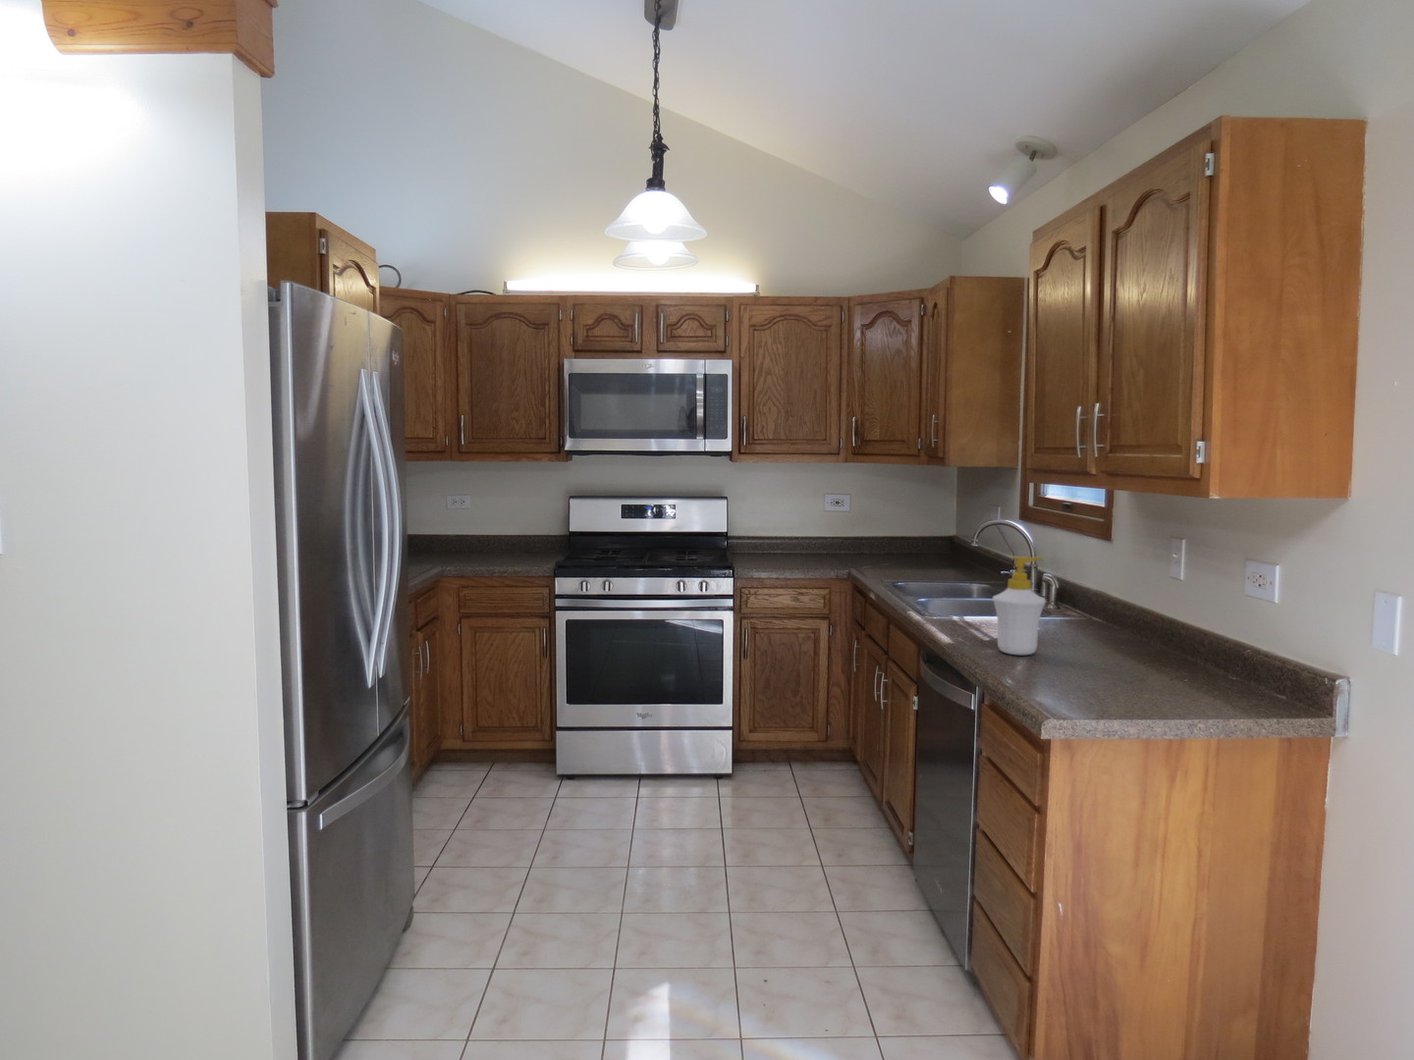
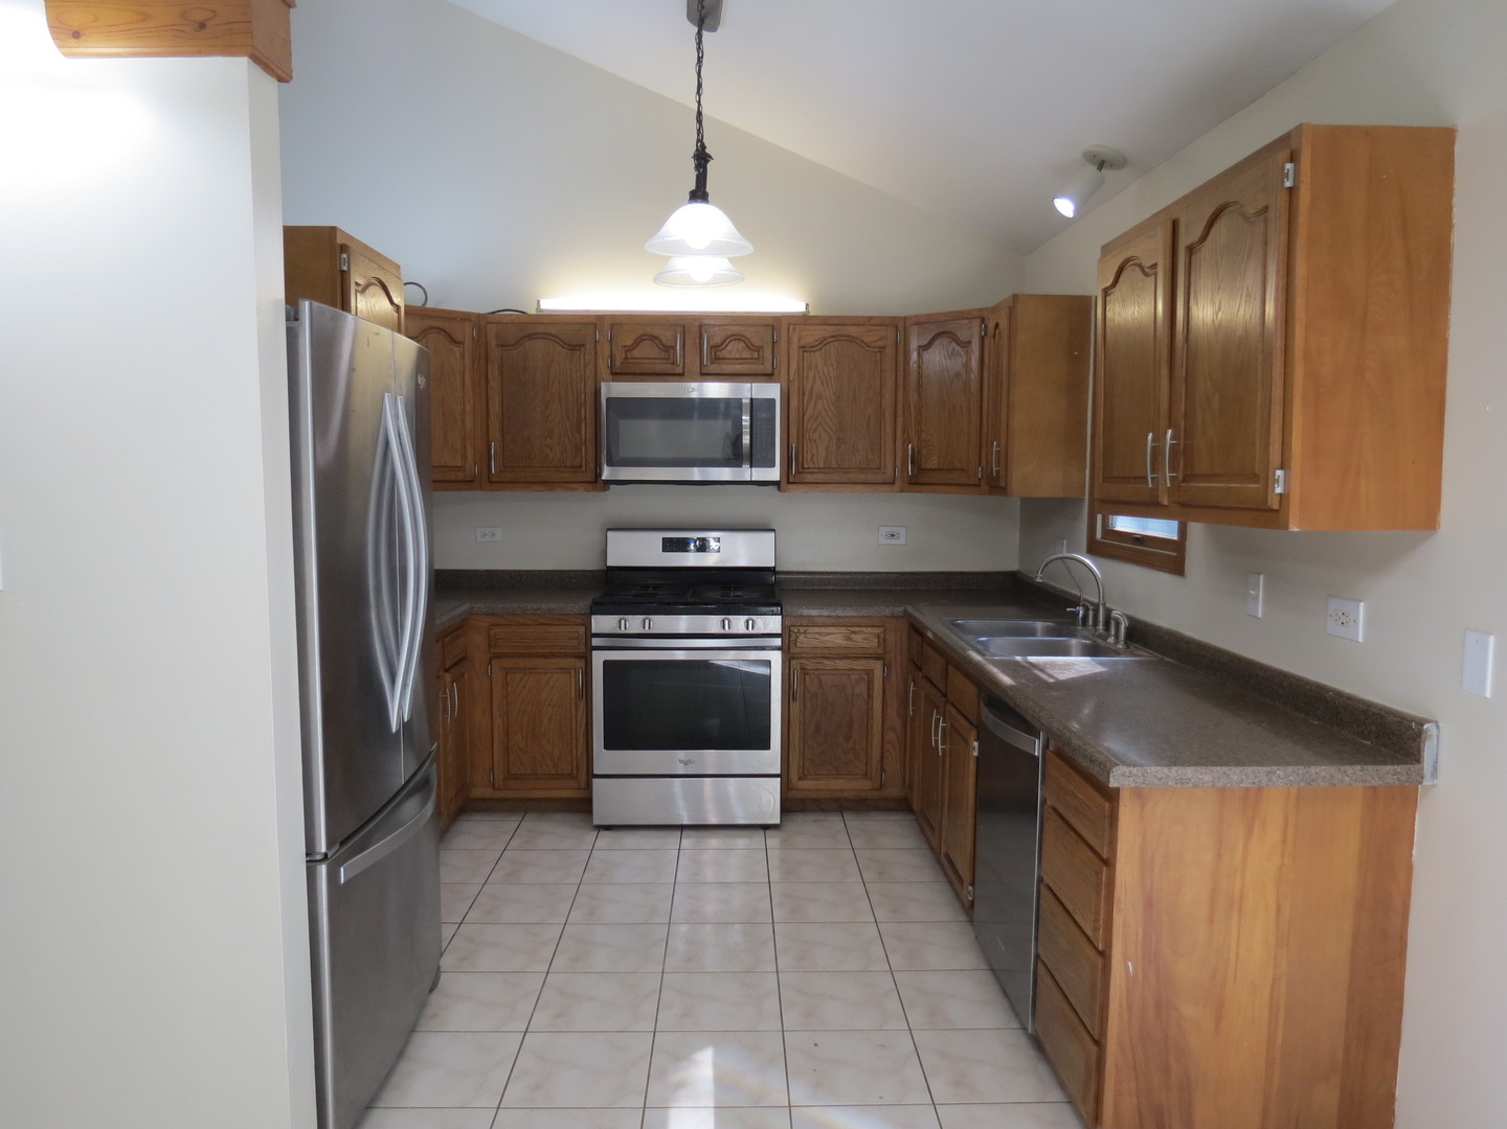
- soap bottle [992,554,1047,656]
